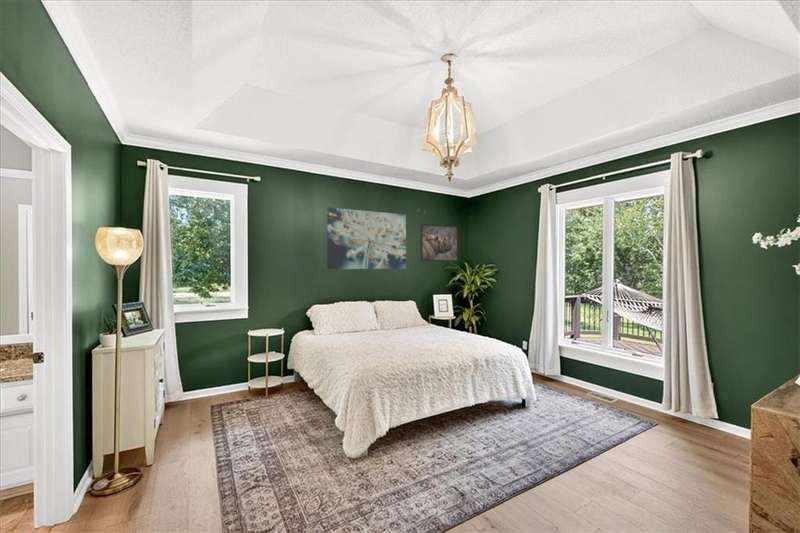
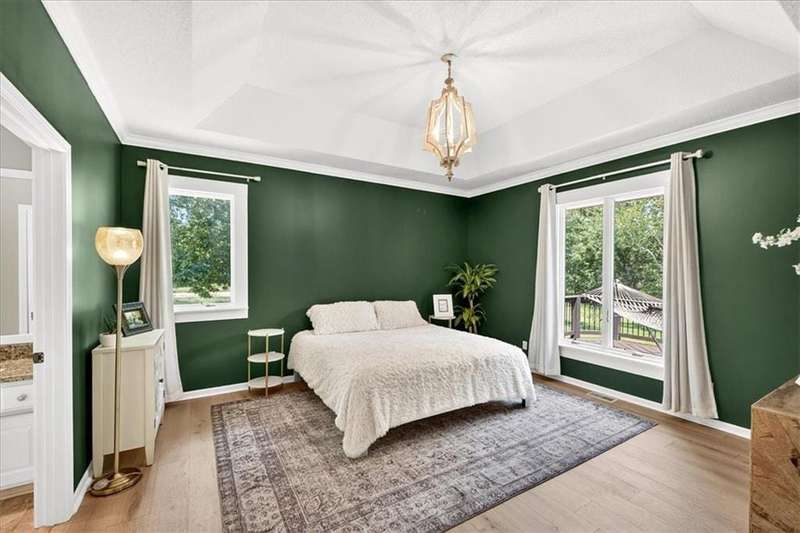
- wall art [326,206,407,270]
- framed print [420,223,459,262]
